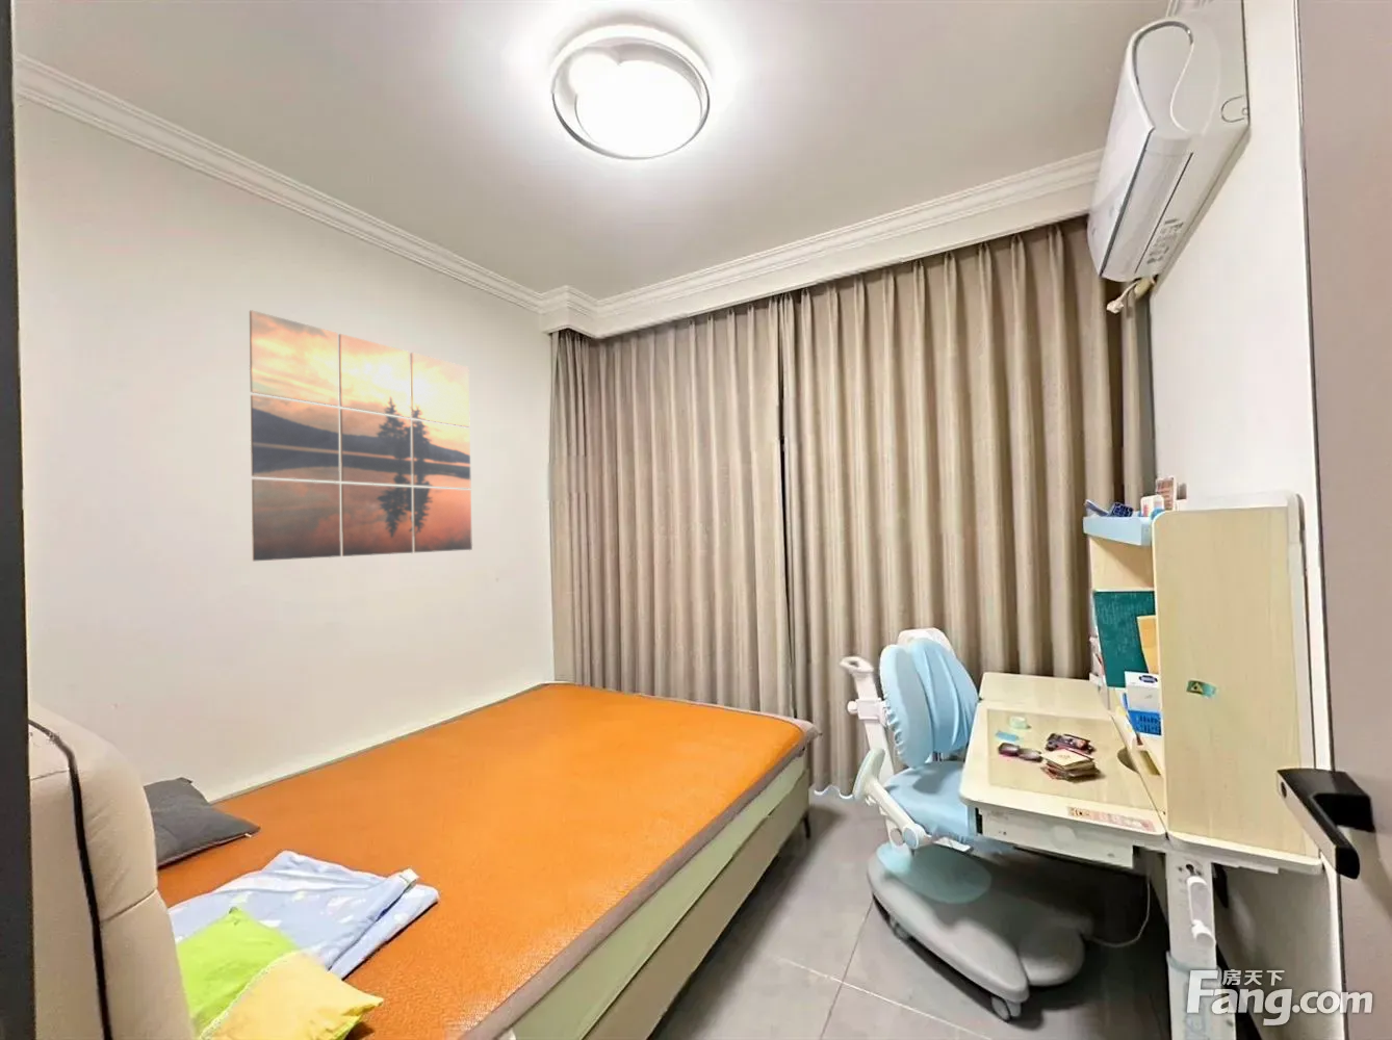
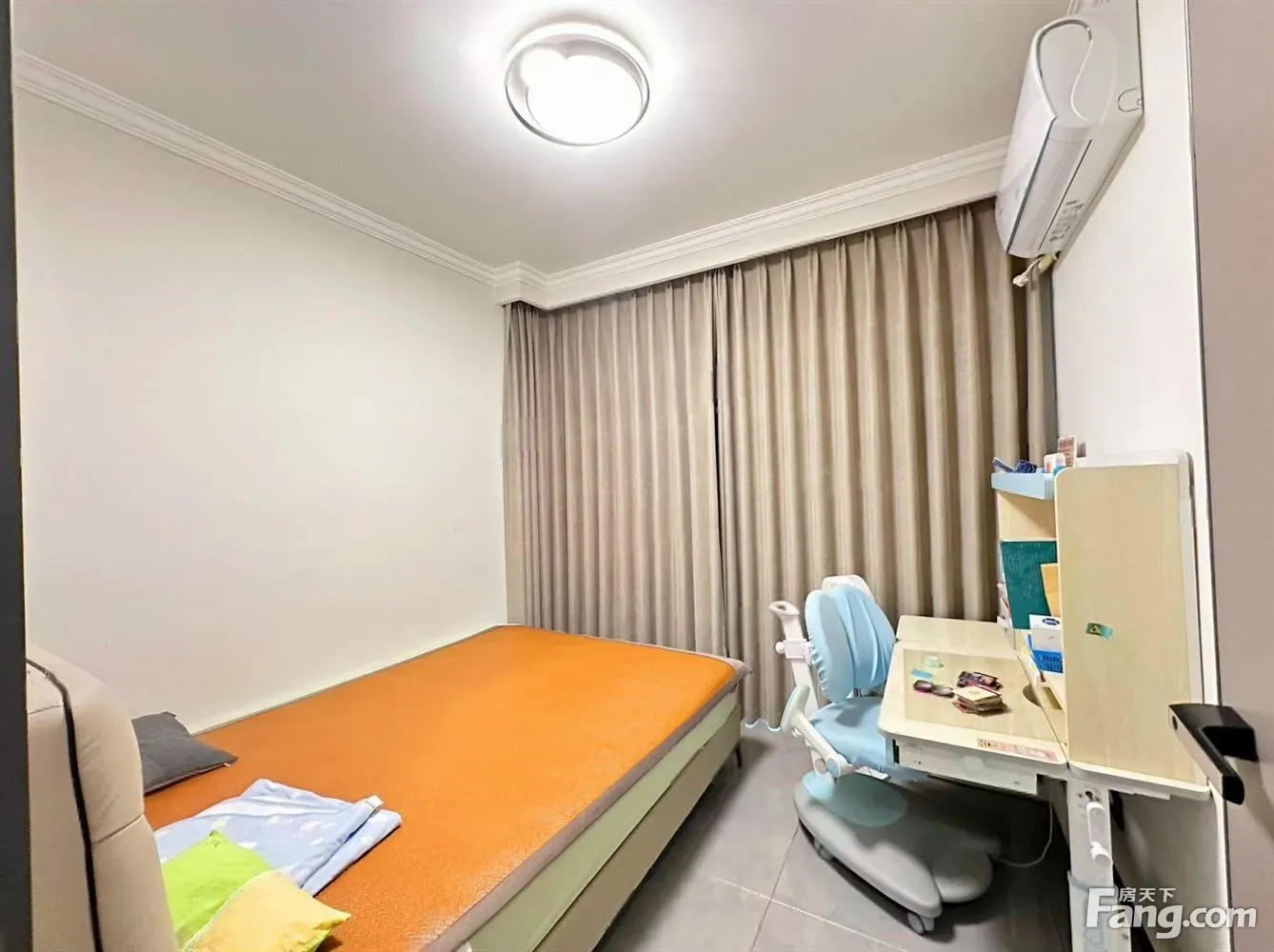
- wall art [249,309,473,562]
